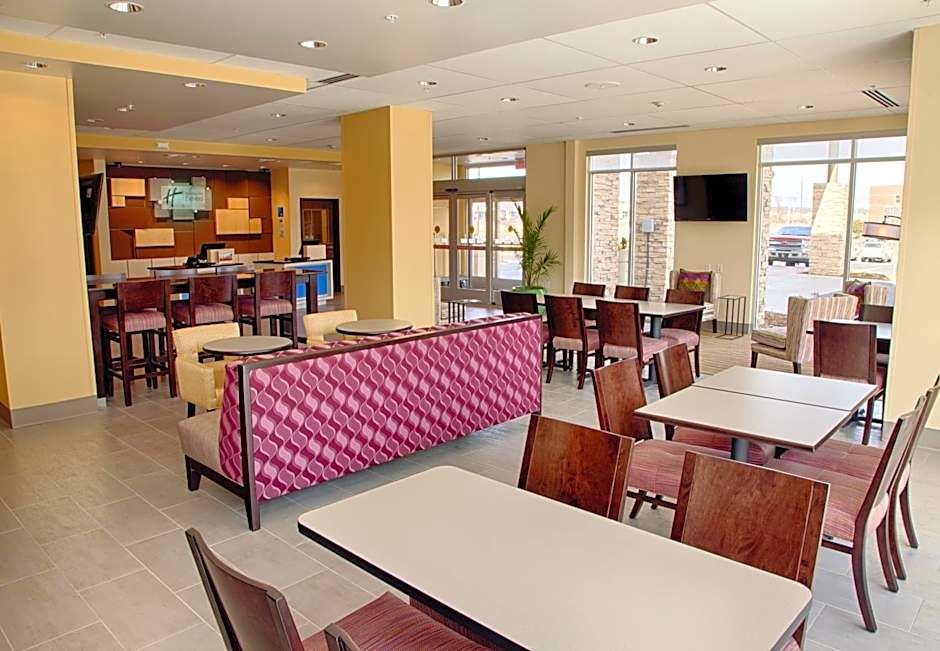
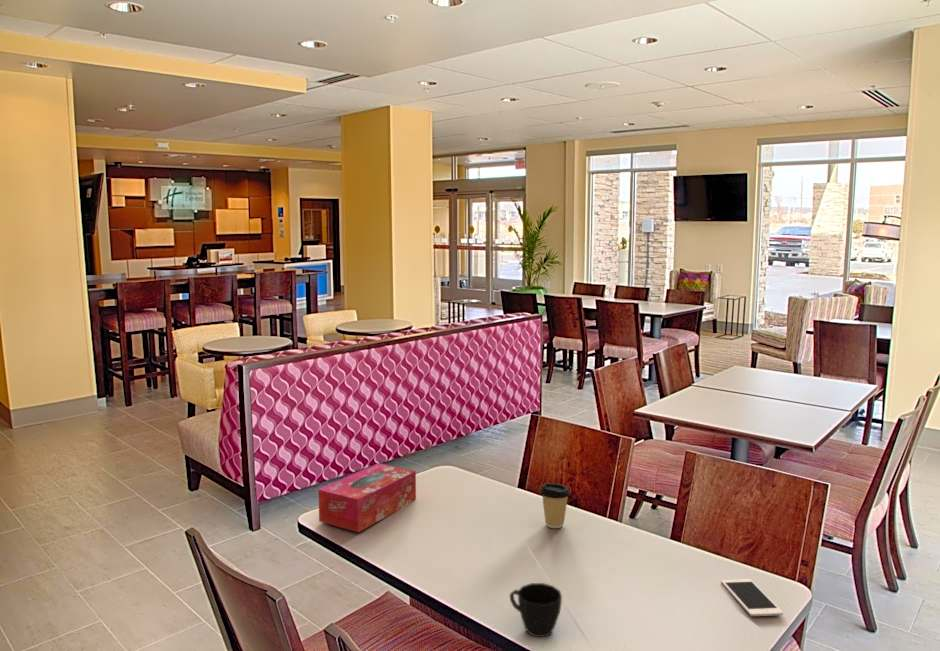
+ cup [509,582,563,638]
+ coffee cup [539,482,571,529]
+ cell phone [720,578,784,617]
+ tissue box [317,462,417,533]
